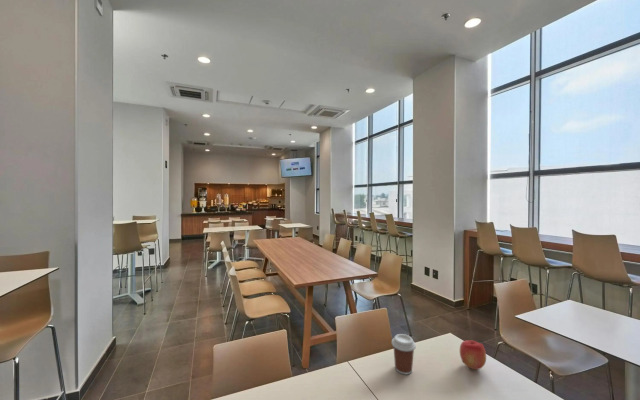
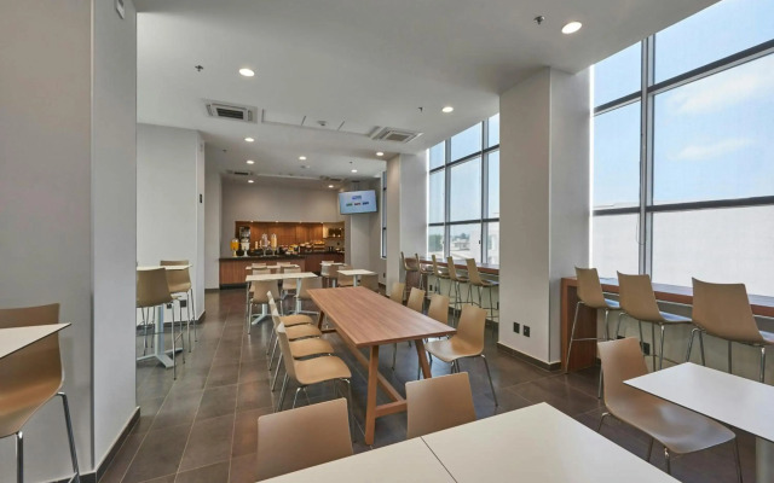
- coffee cup [391,333,417,375]
- apple [459,339,487,371]
